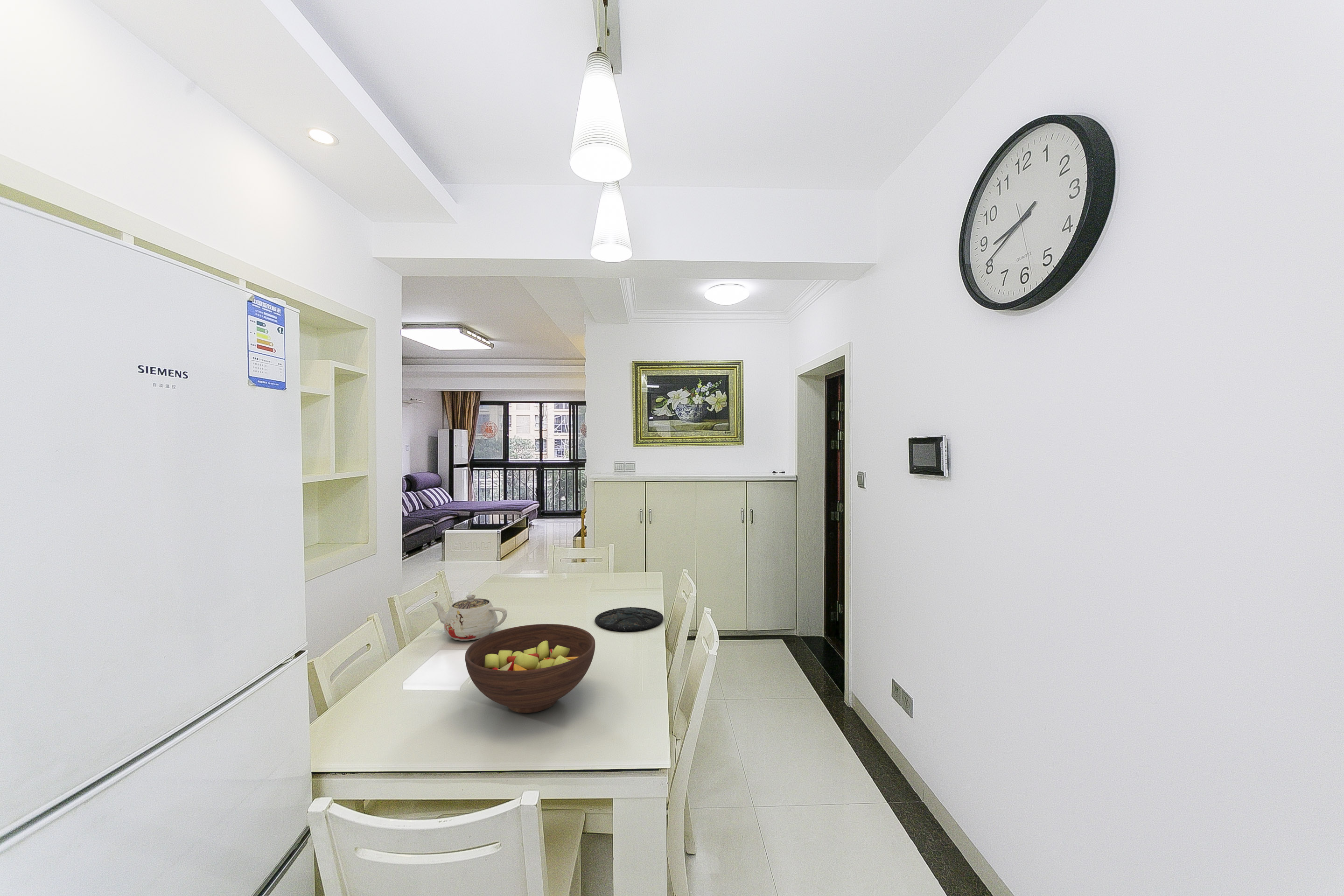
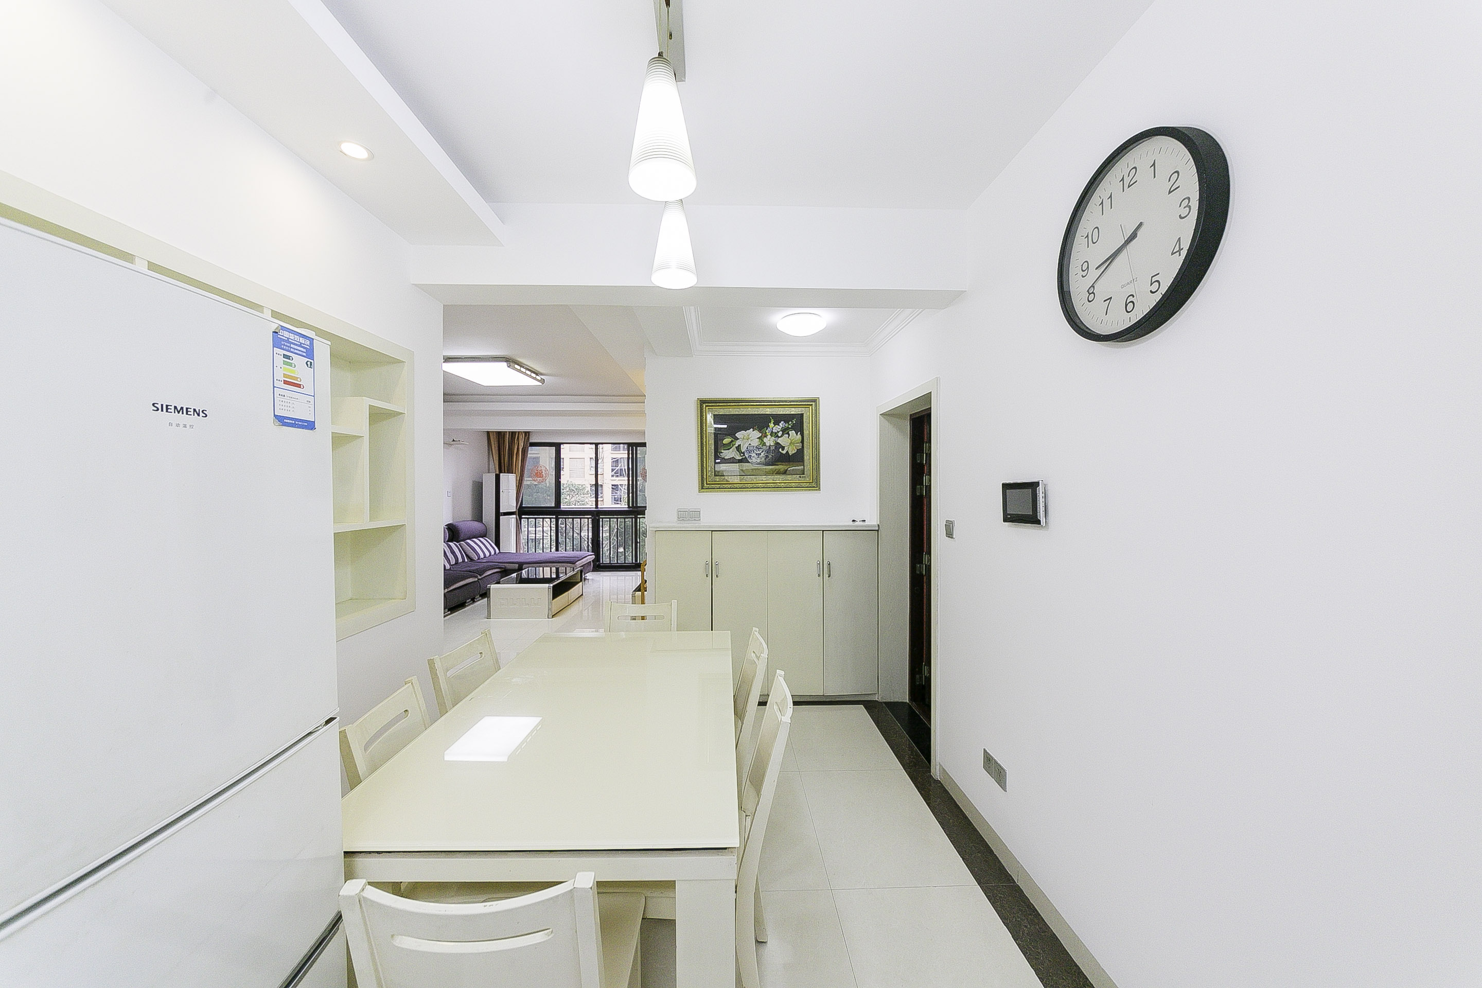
- plate [595,607,664,632]
- fruit bowl [465,623,595,714]
- teapot [431,594,508,641]
